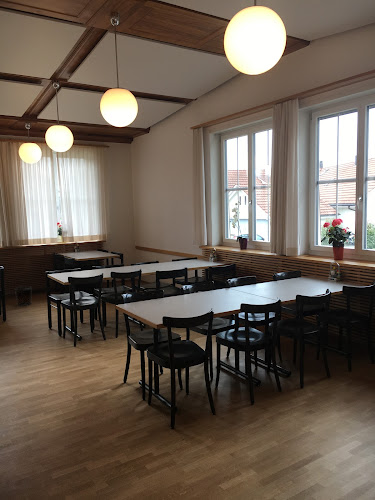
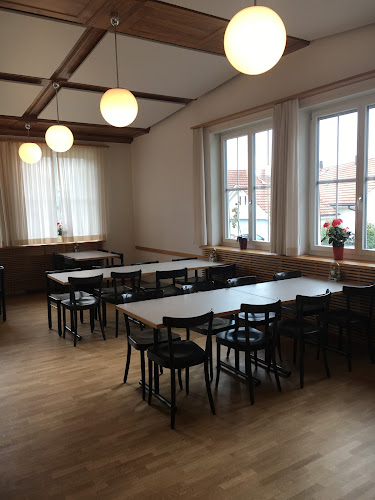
- waste bin [14,285,33,307]
